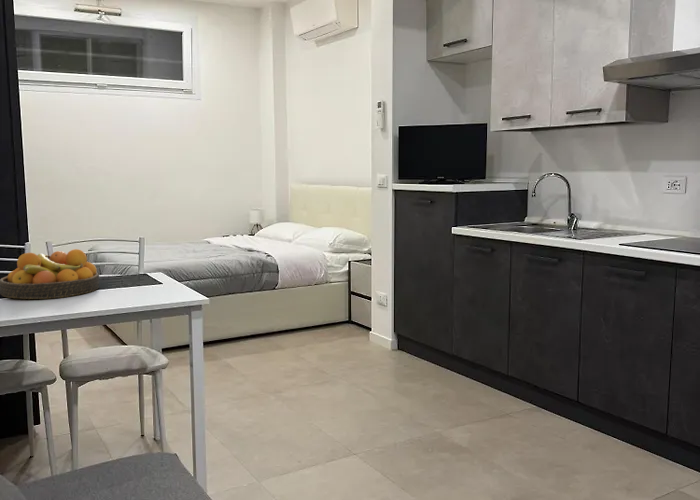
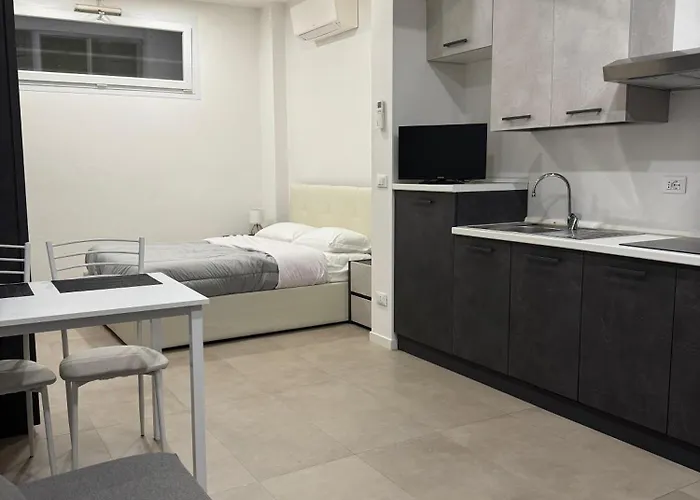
- fruit bowl [0,248,101,300]
